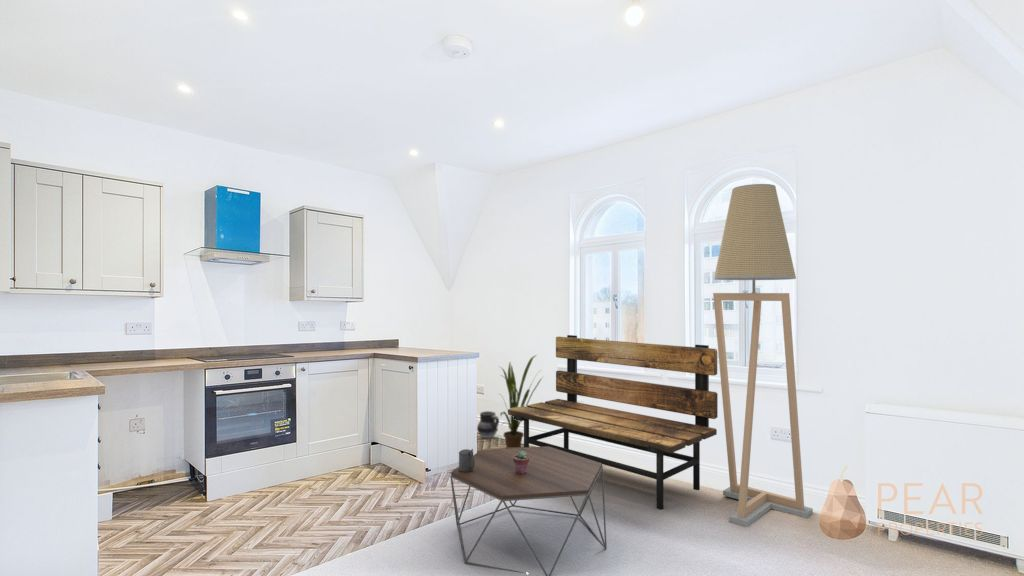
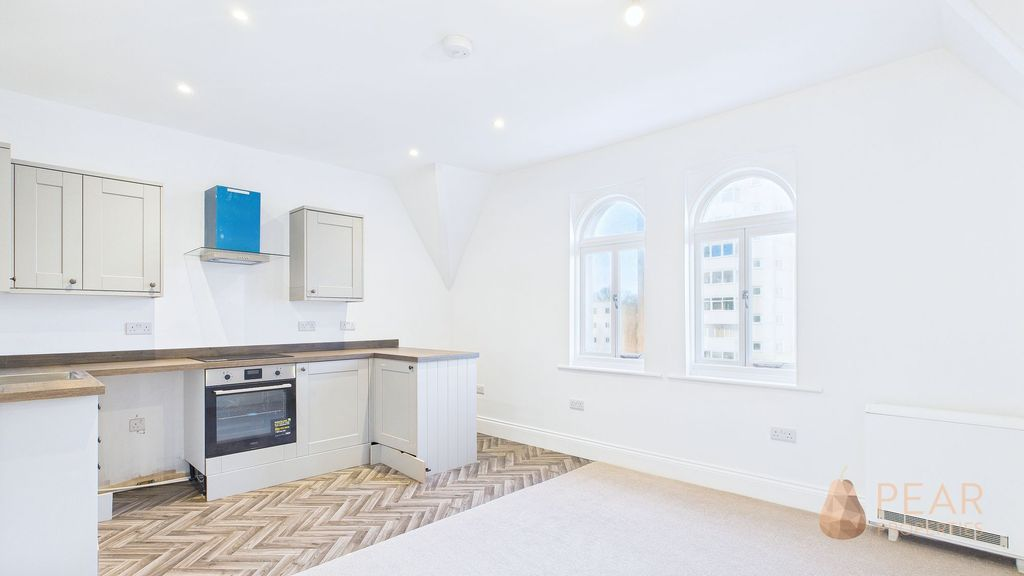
- potted succulent [513,451,529,474]
- ceramic jug [476,410,500,439]
- beer stein [458,448,475,472]
- bench [507,334,719,510]
- house plant [499,354,545,449]
- floor lamp [712,183,814,527]
- coffee table [449,446,608,576]
